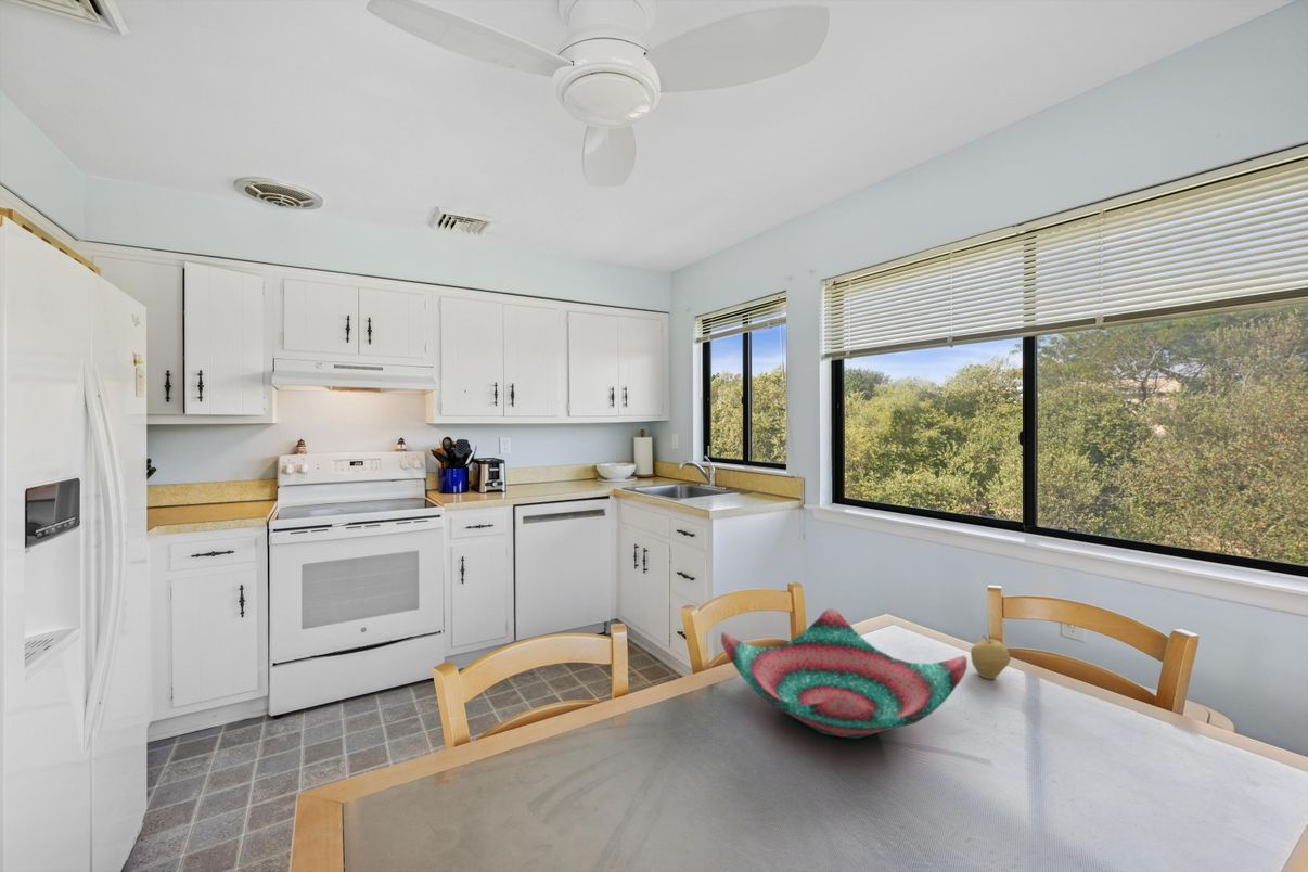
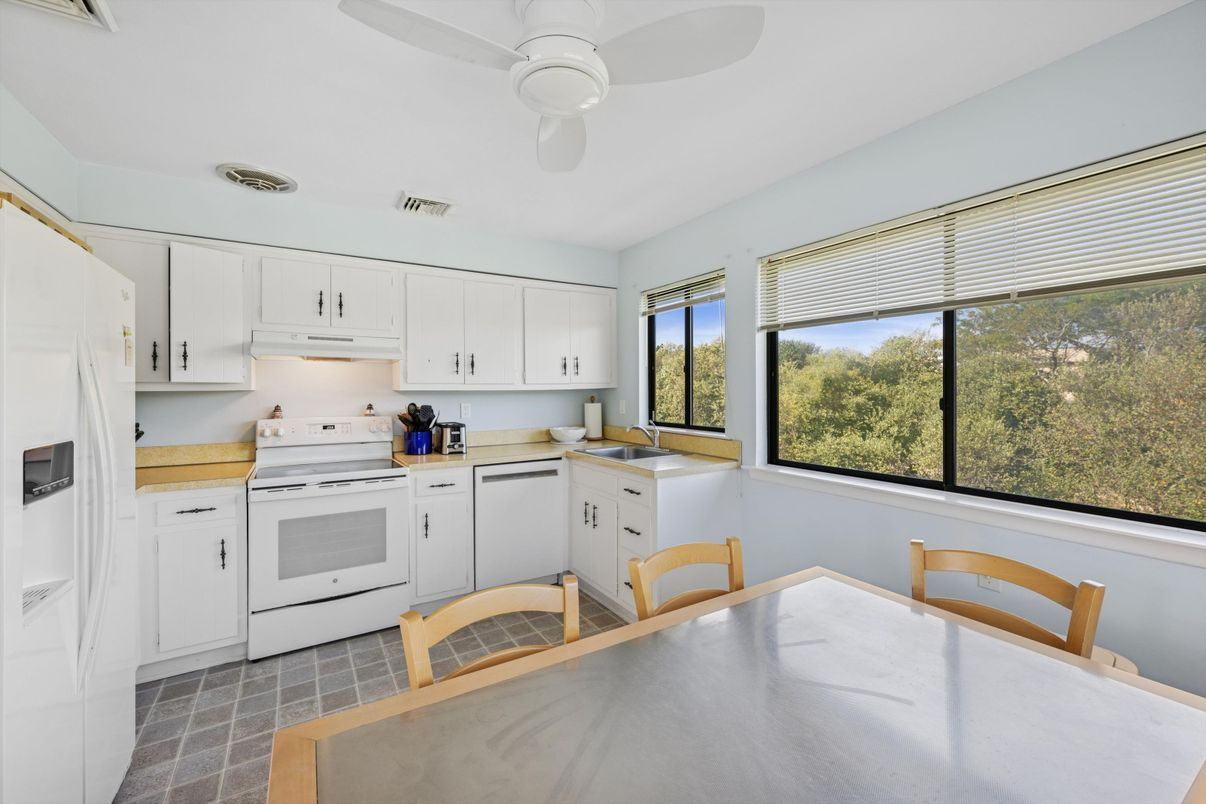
- fruit [970,633,1012,680]
- decorative bowl [720,607,969,740]
